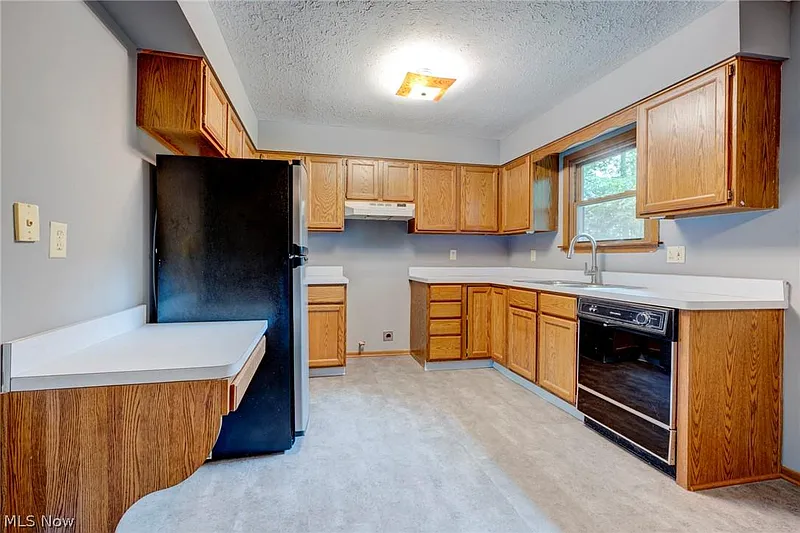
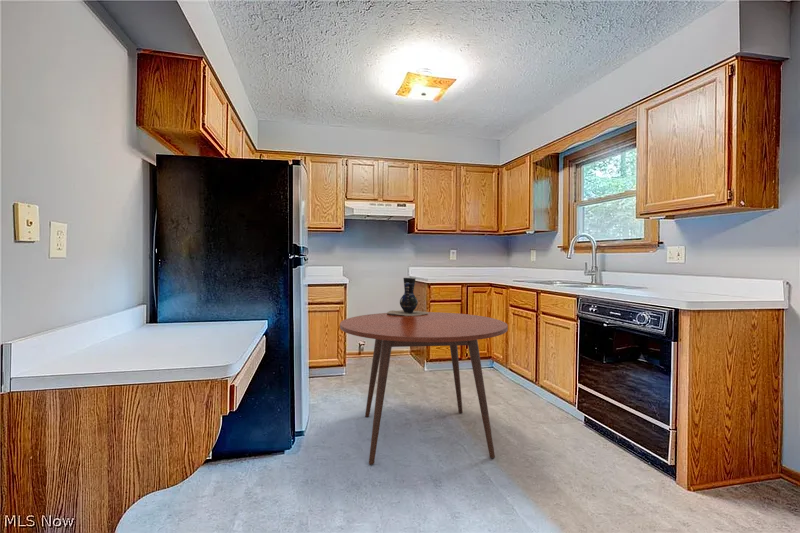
+ pitcher [386,277,428,316]
+ dining table [339,311,509,466]
